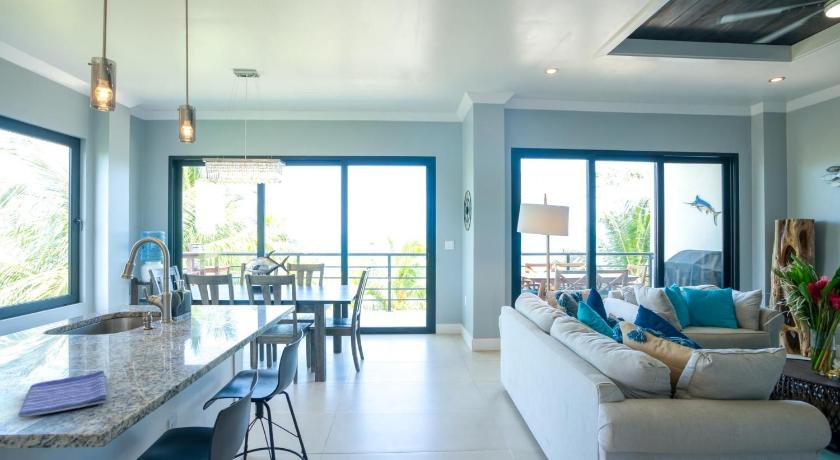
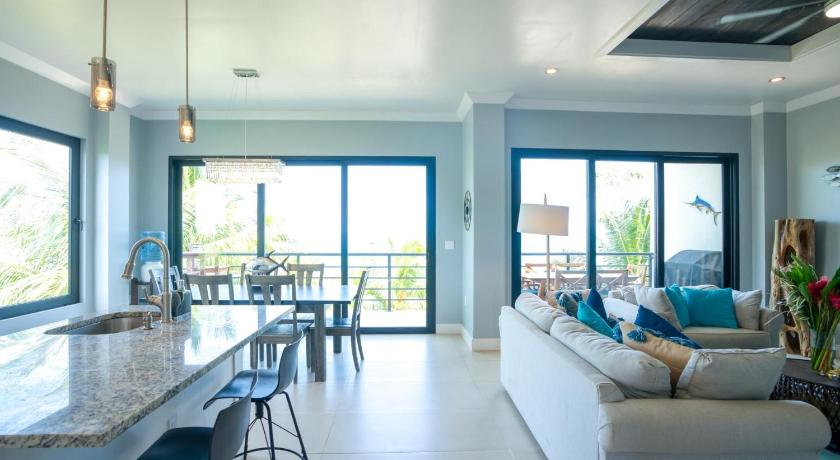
- dish towel [17,370,108,418]
